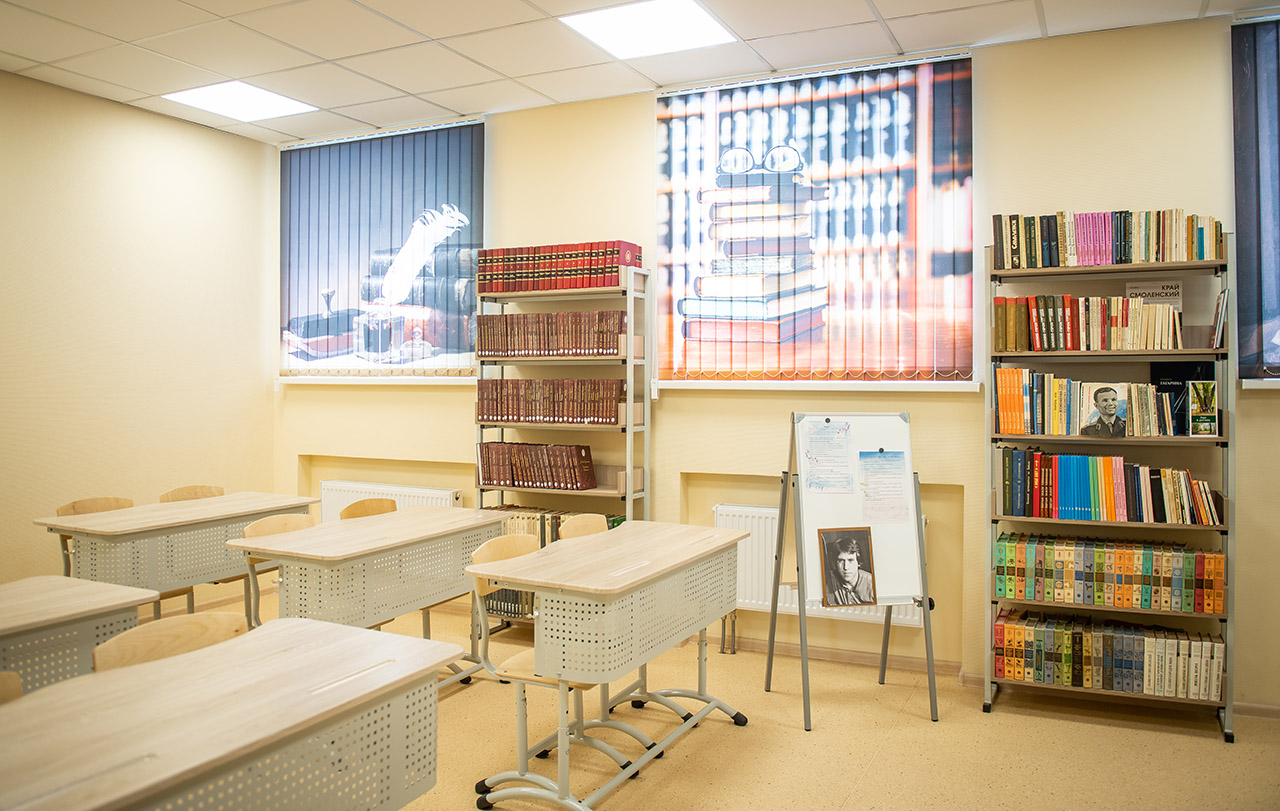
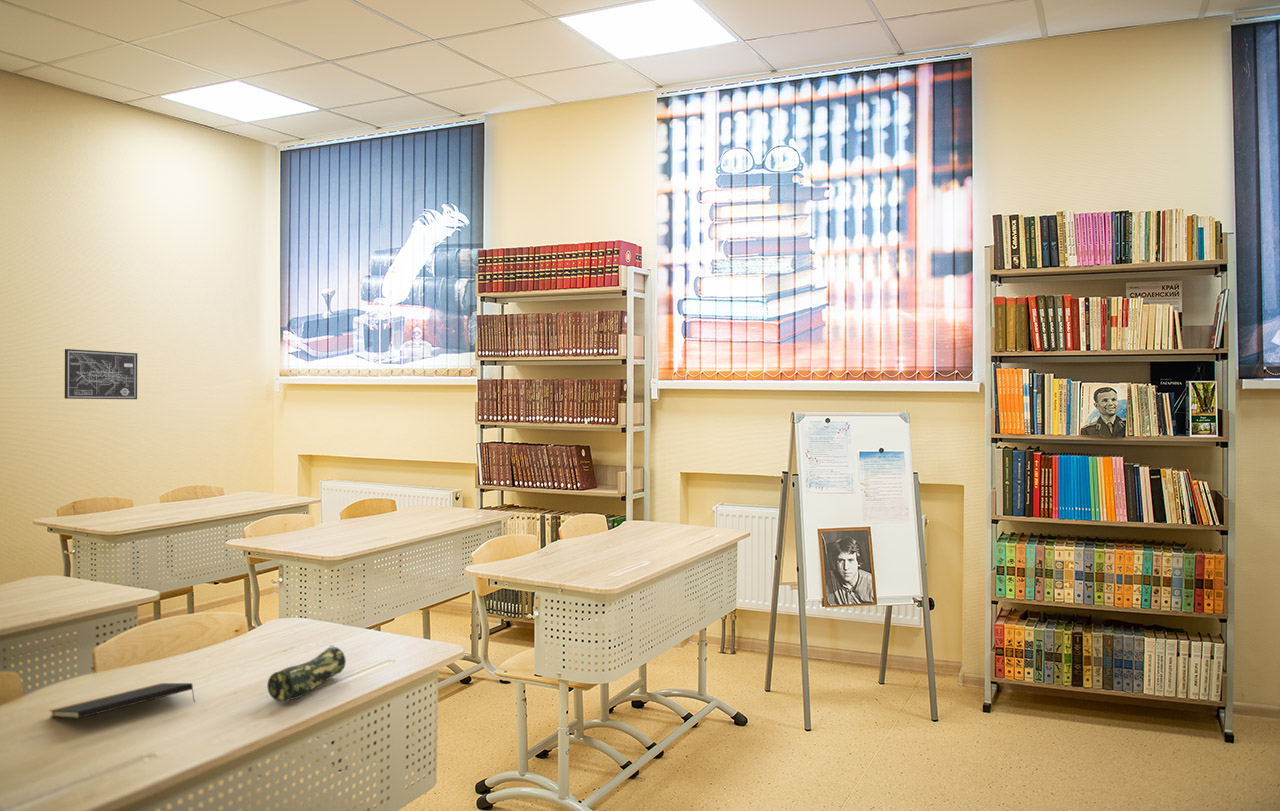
+ pencil case [266,644,347,703]
+ notepad [48,682,196,719]
+ wall art [64,348,138,400]
